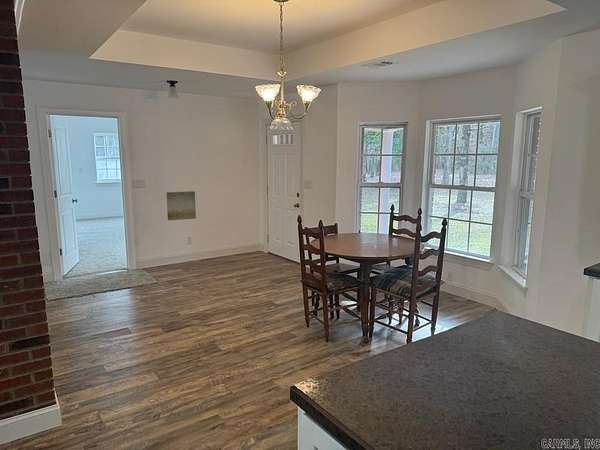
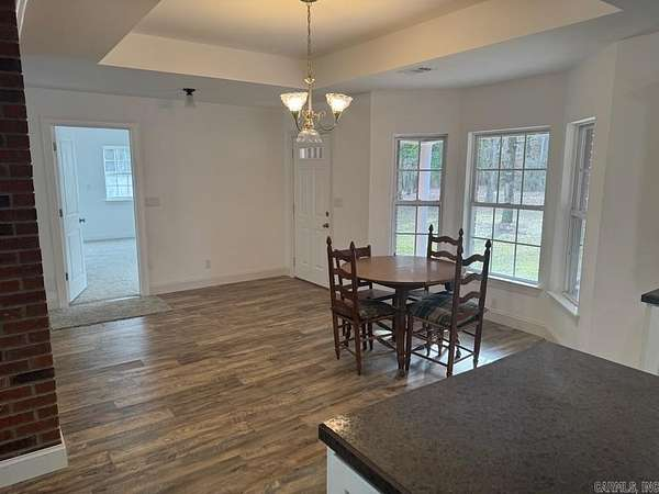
- wall art [165,190,197,221]
